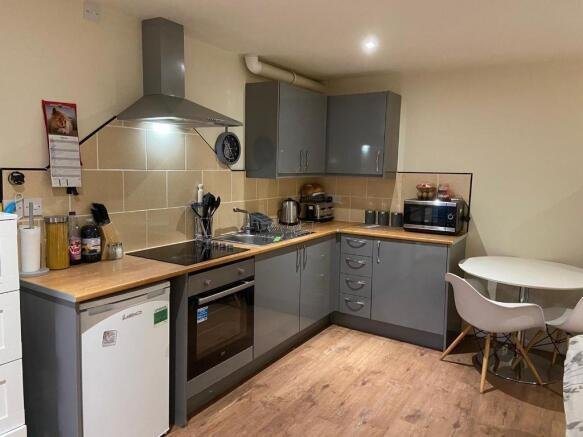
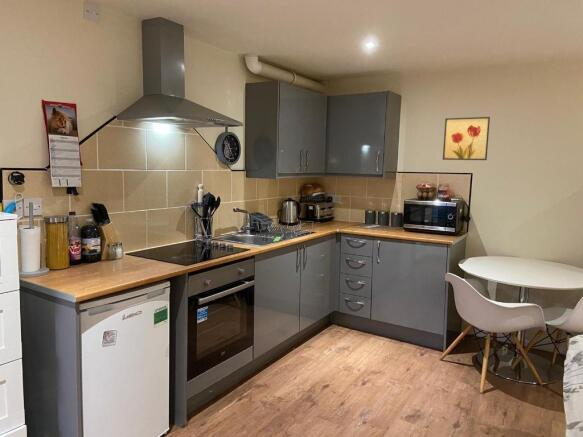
+ wall art [442,116,491,161]
